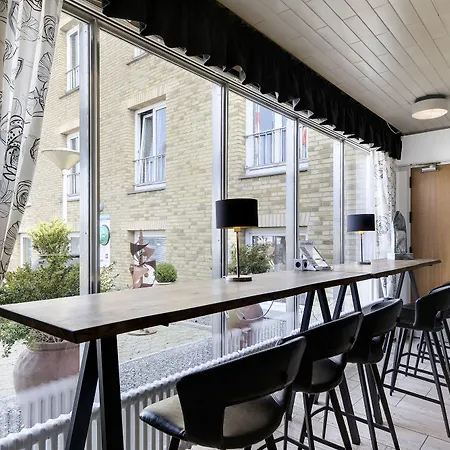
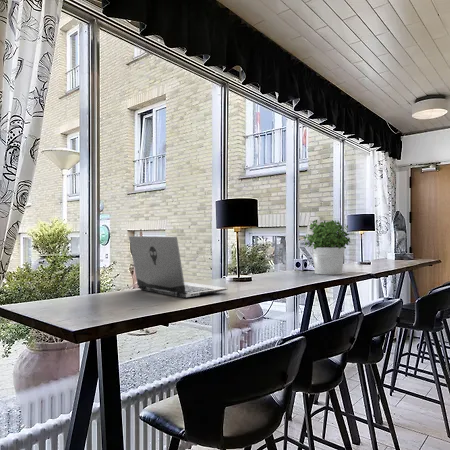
+ potted plant [303,218,351,276]
+ laptop computer [128,235,228,298]
